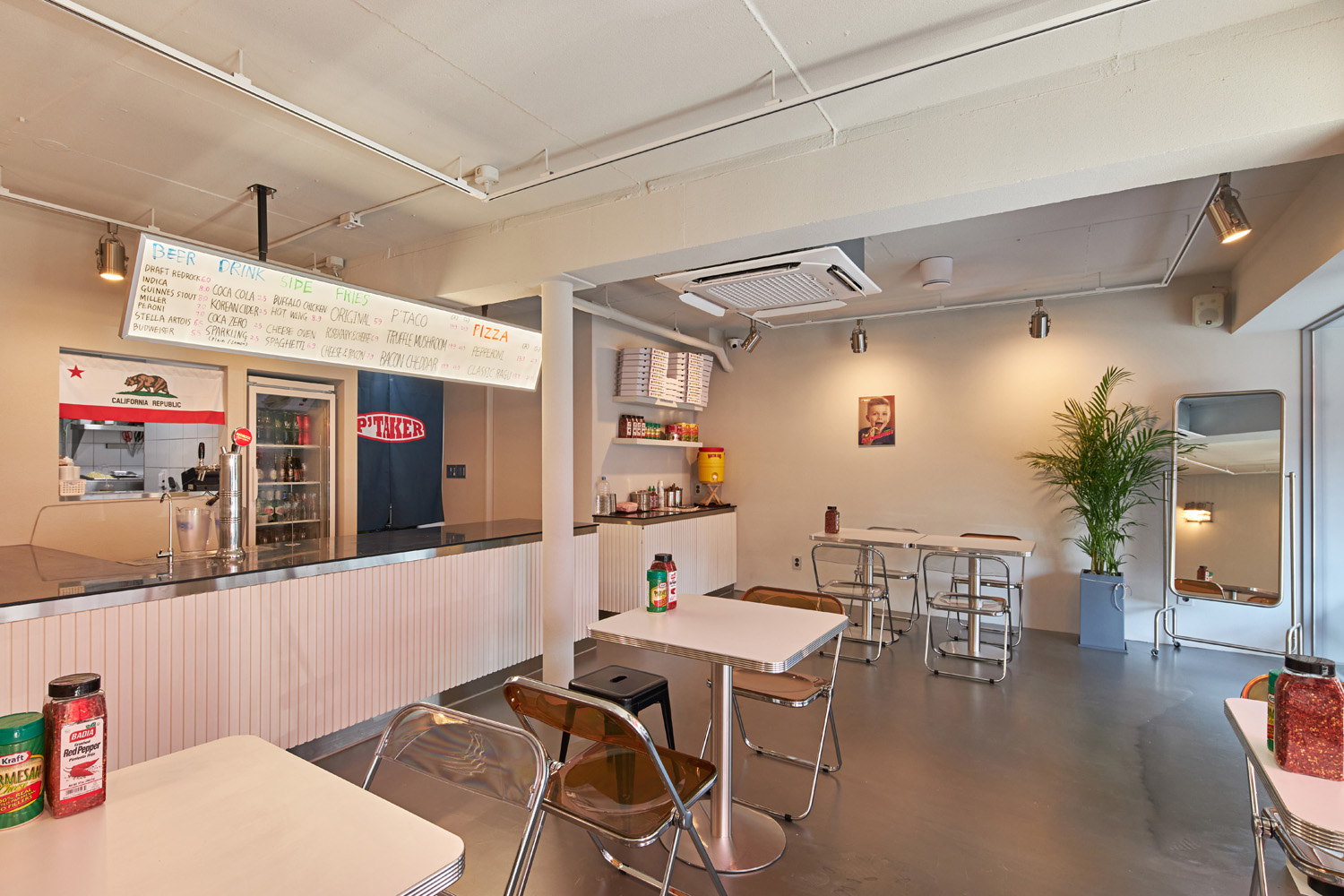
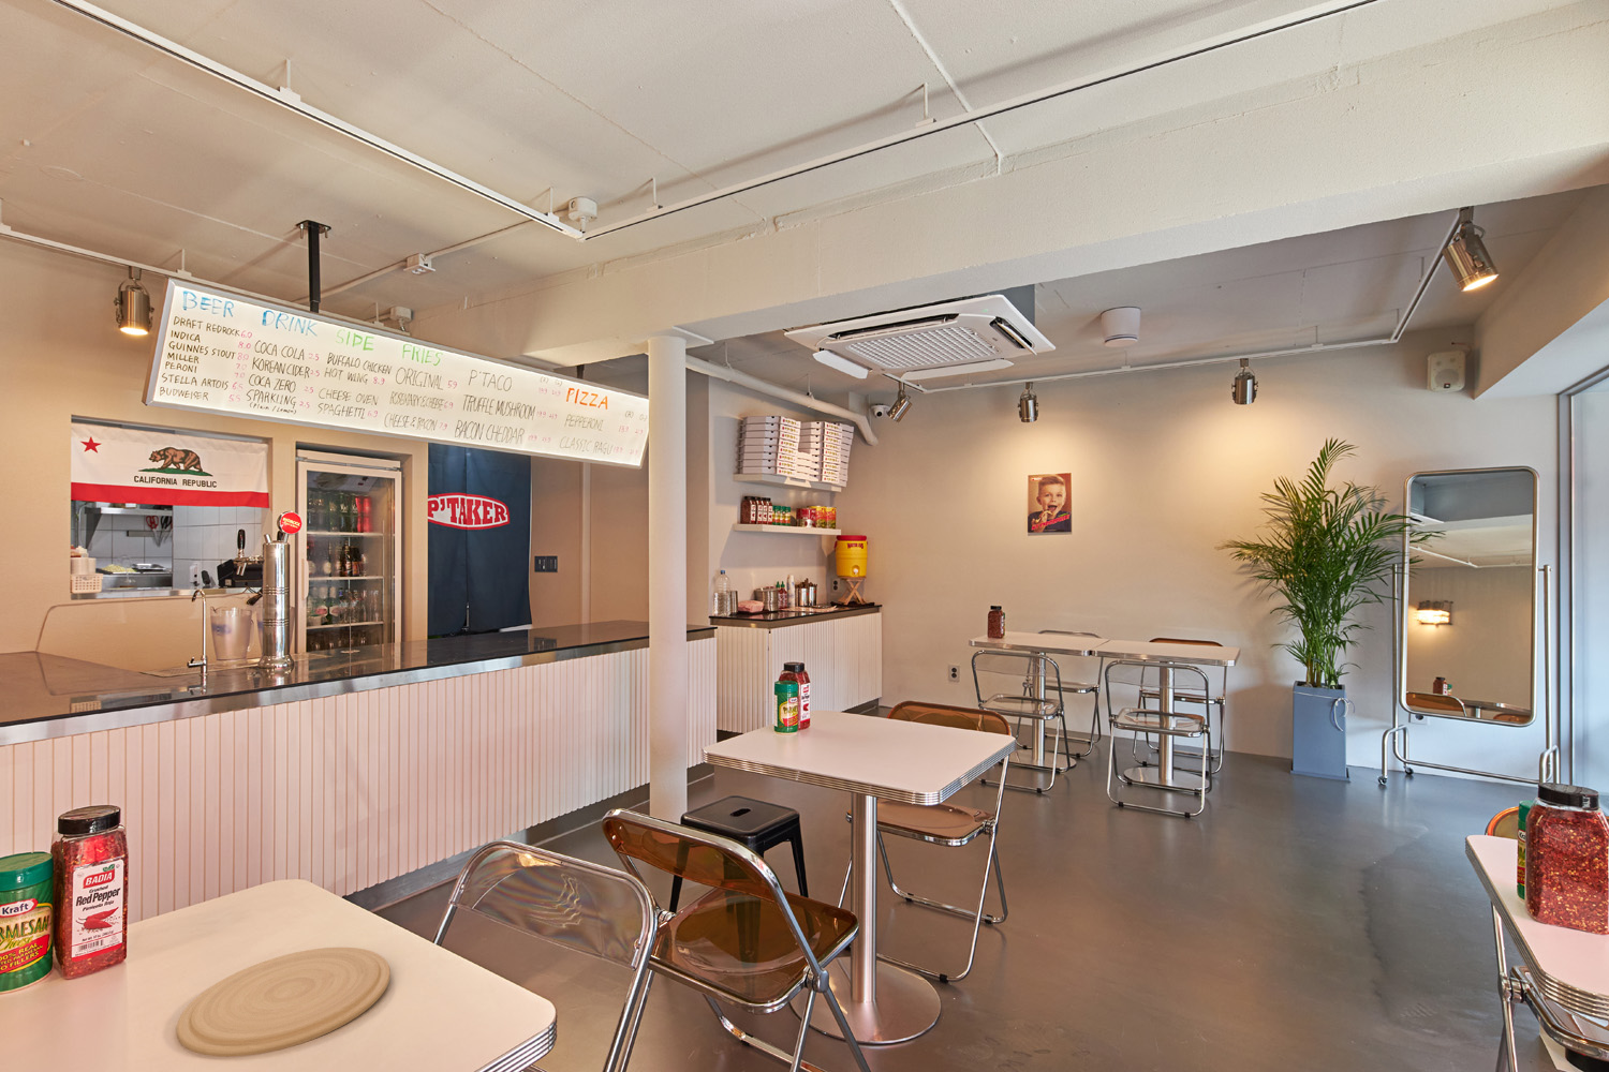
+ plate [176,946,391,1058]
